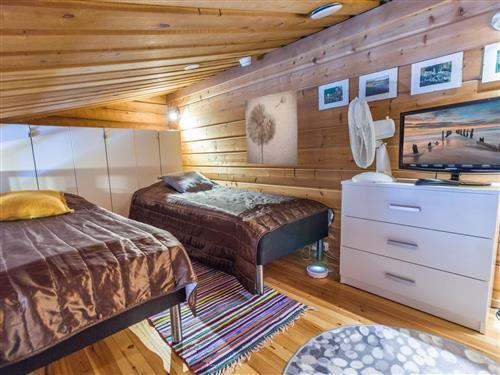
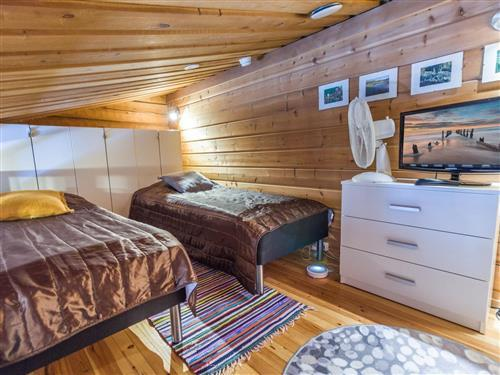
- wall art [244,88,299,166]
